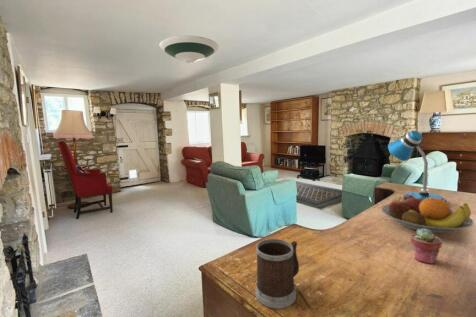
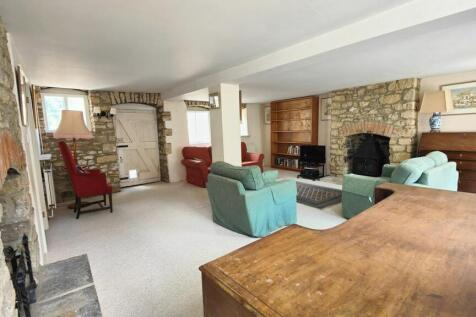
- desk lamp [387,130,448,203]
- fruit bowl [380,195,475,234]
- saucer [159,35,219,64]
- mug [254,238,300,310]
- potted succulent [409,229,443,265]
